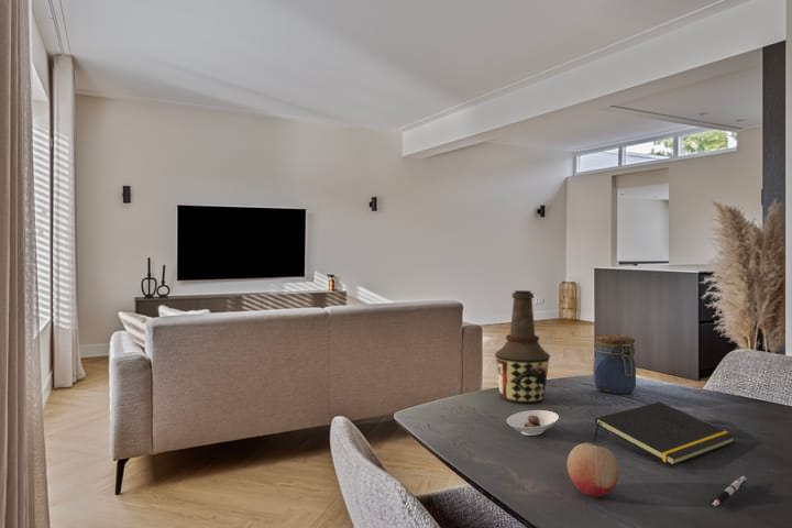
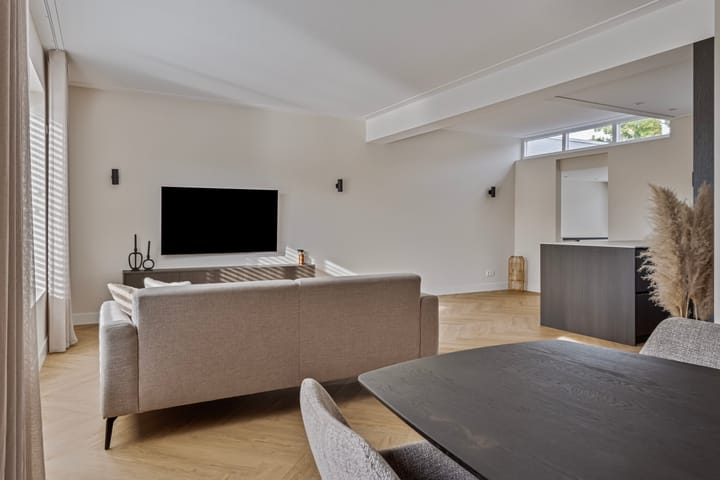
- saucer [506,409,560,437]
- fruit [566,442,620,498]
- bottle [494,289,551,404]
- notepad [593,400,737,466]
- jar [592,333,637,395]
- pen [712,475,748,507]
